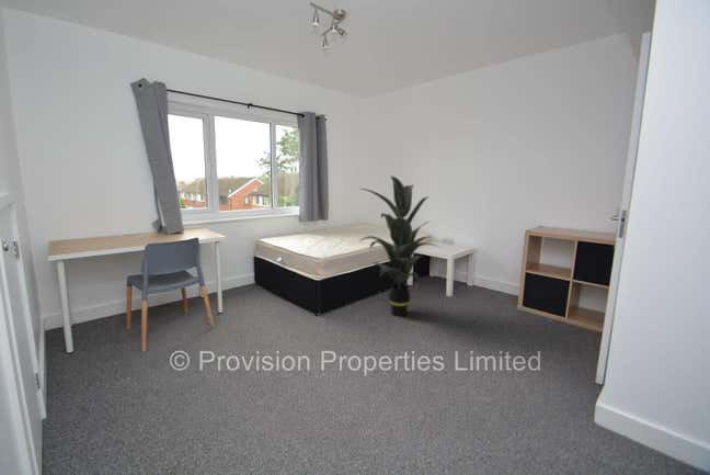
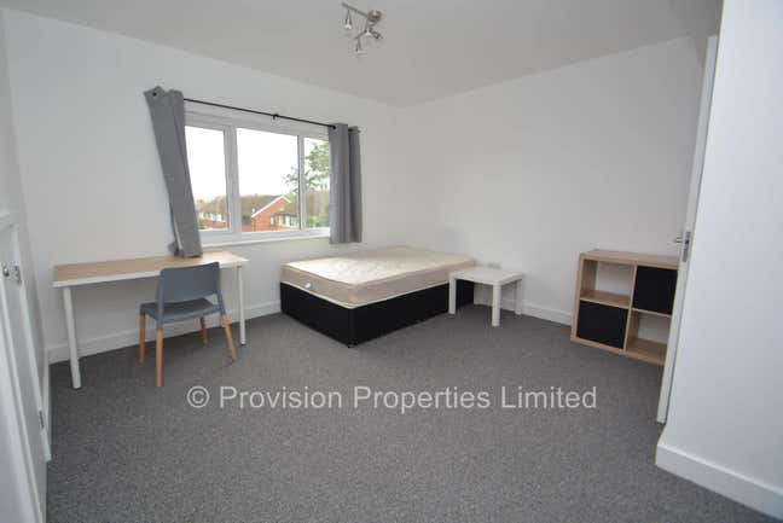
- indoor plant [356,174,440,317]
